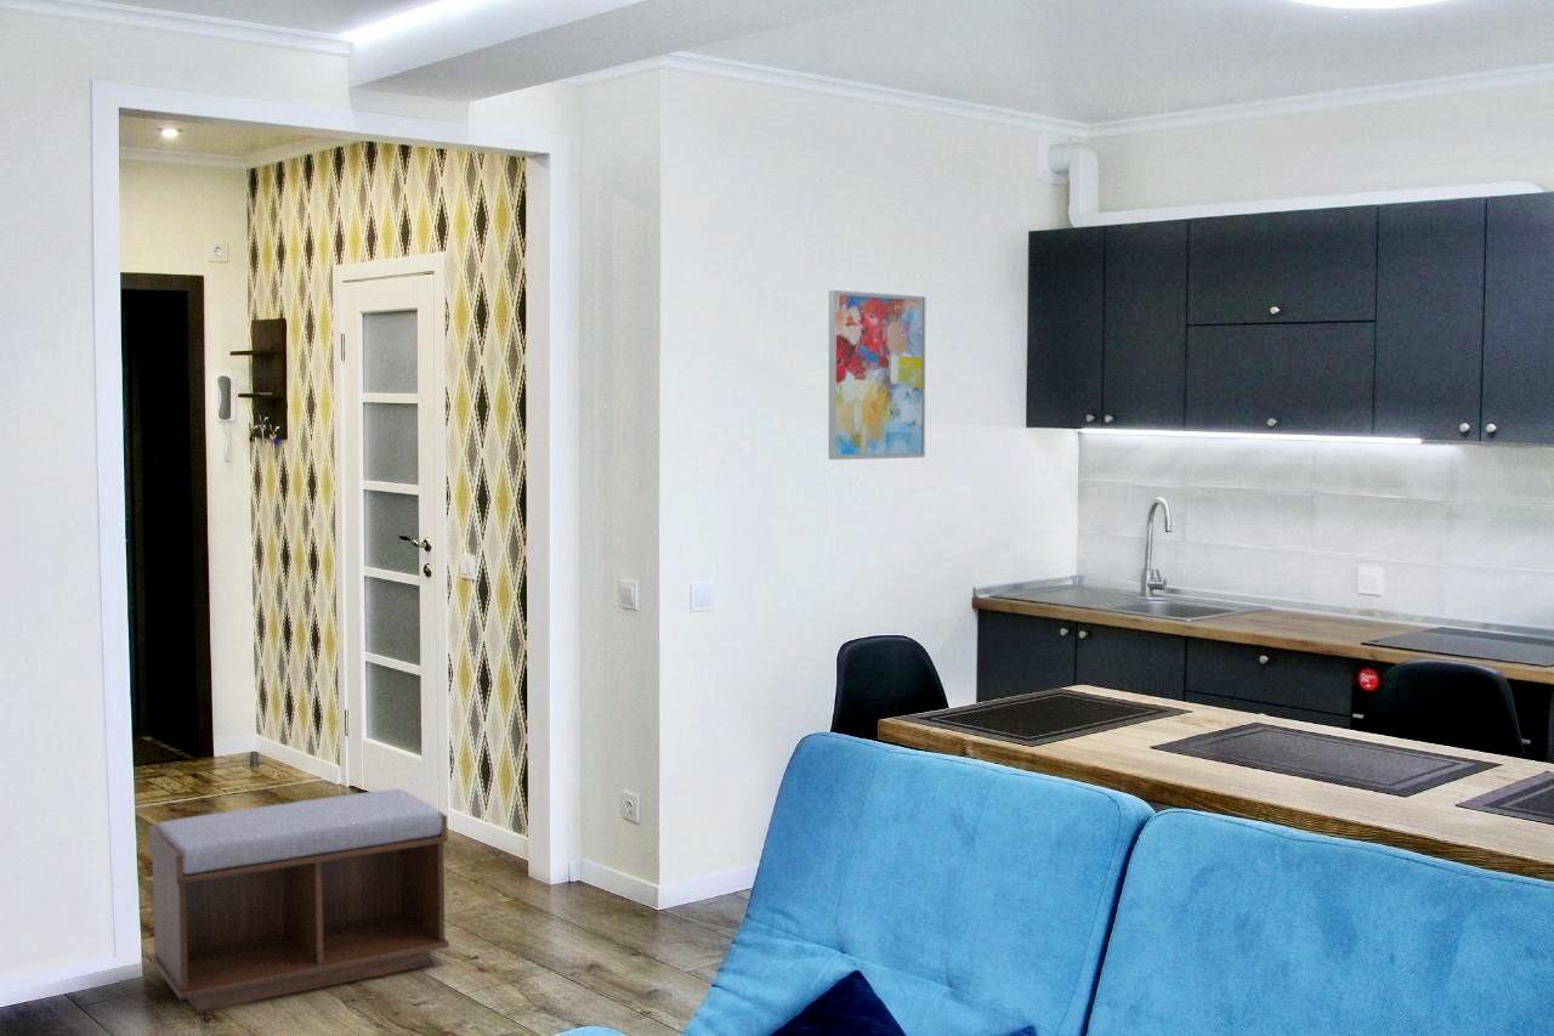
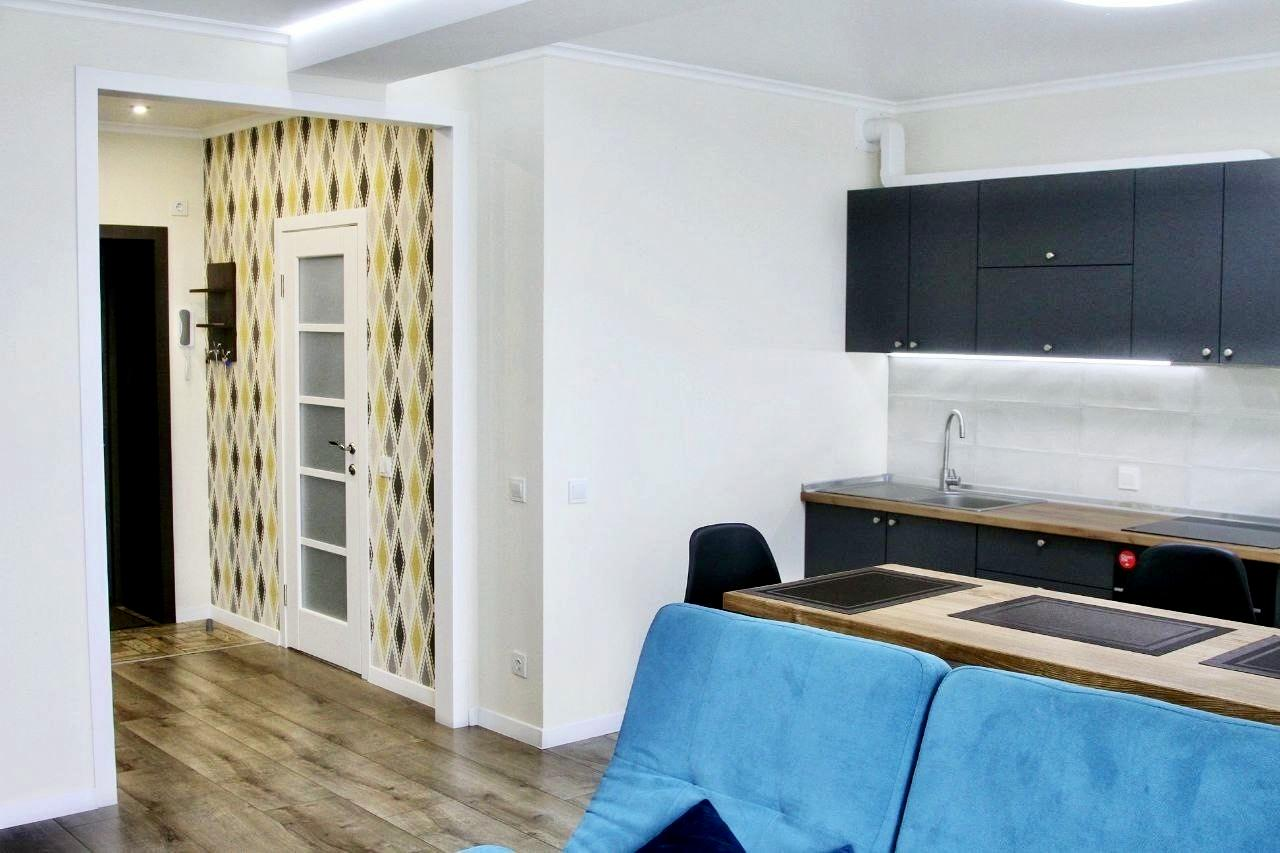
- bench [147,788,450,1013]
- wall art [828,289,926,460]
